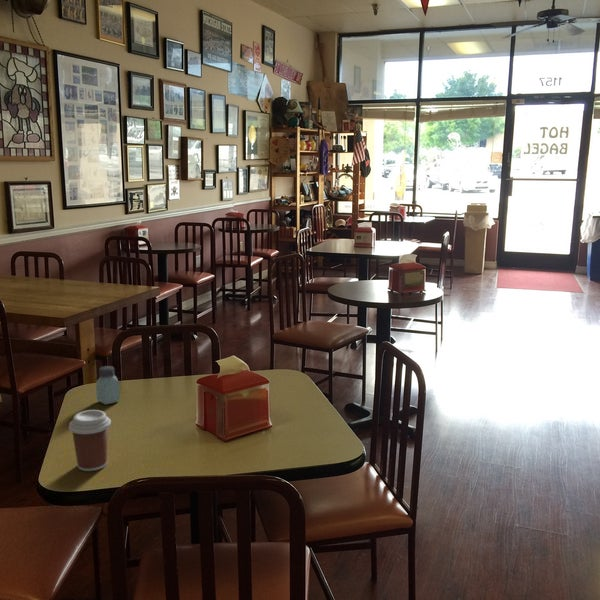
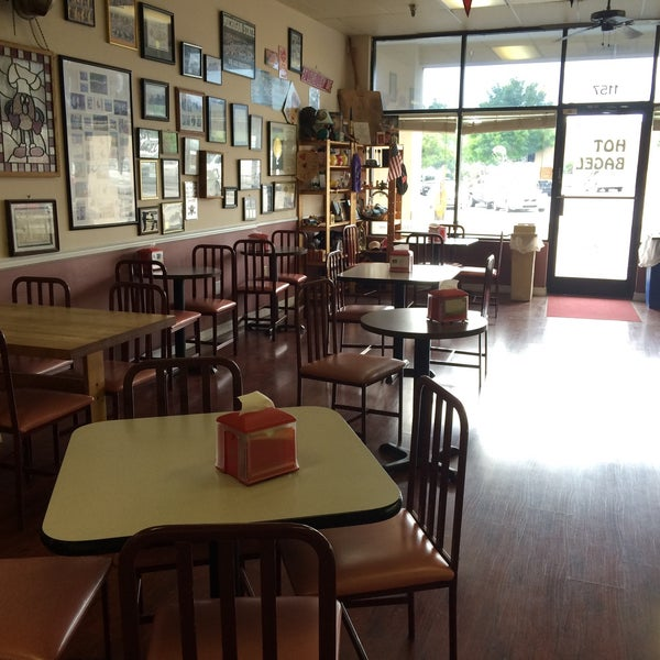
- coffee cup [68,409,112,472]
- saltshaker [95,365,121,406]
